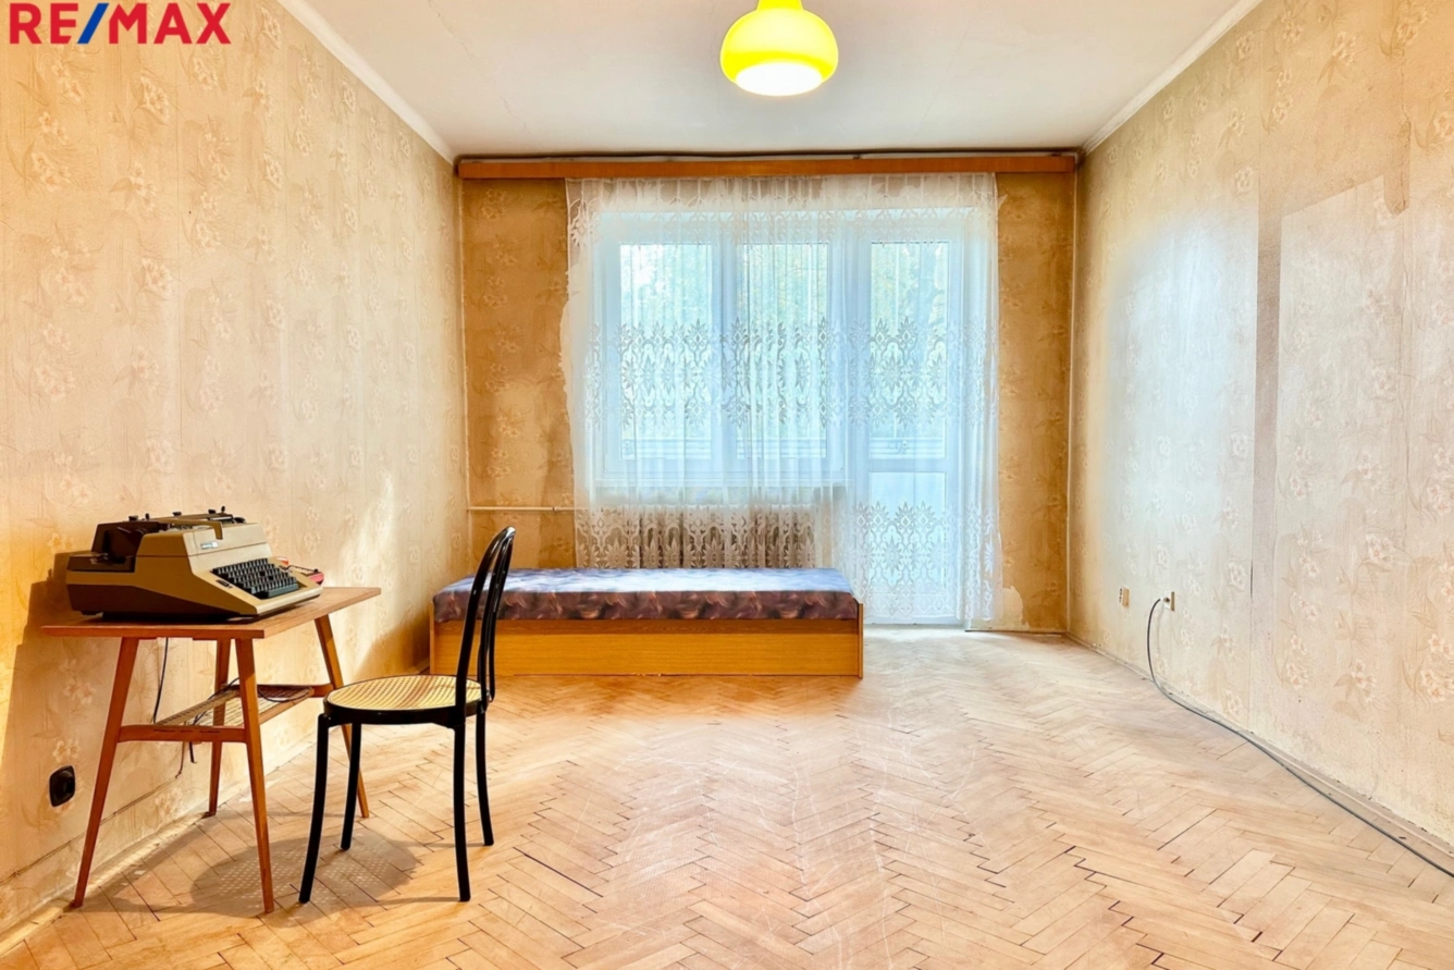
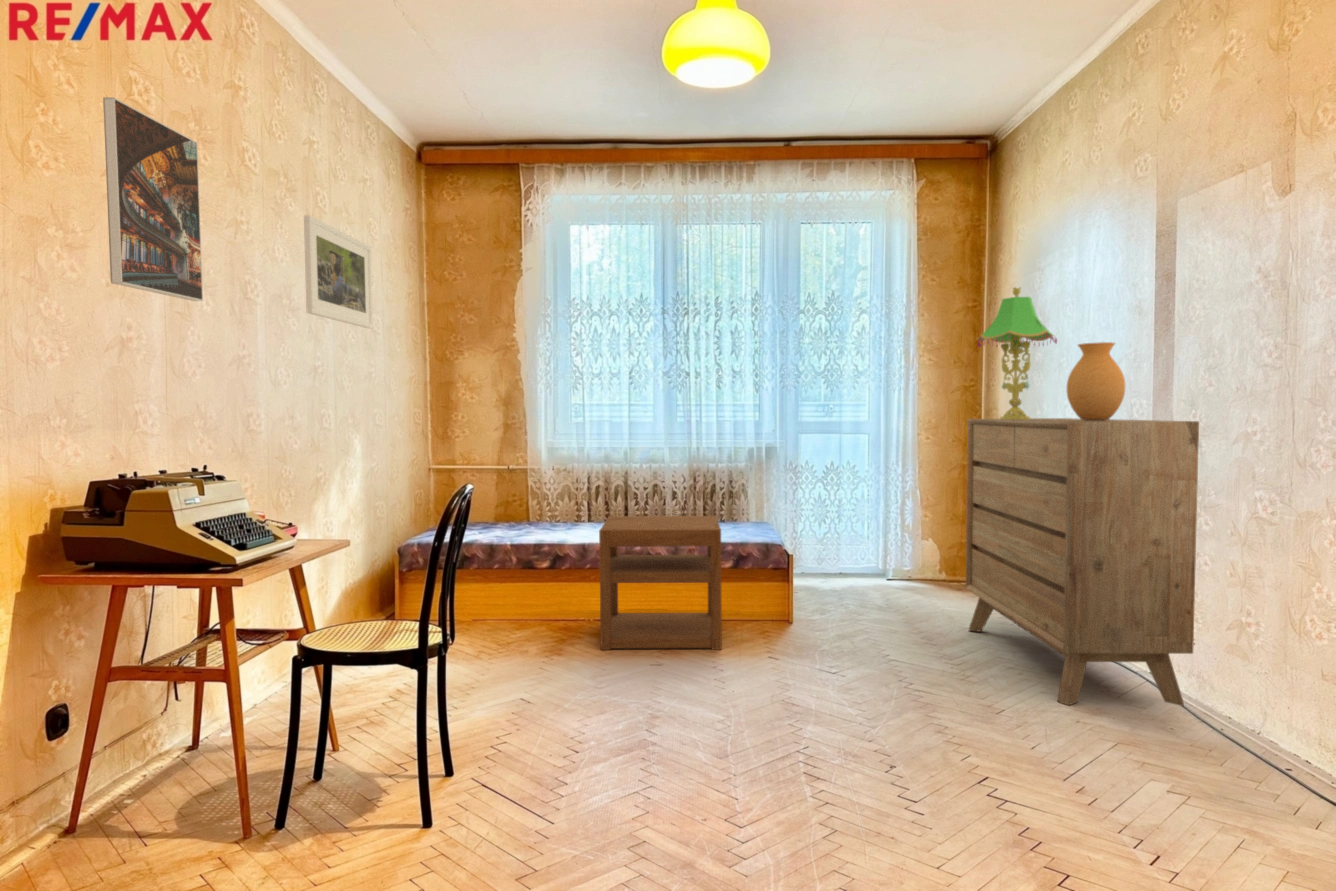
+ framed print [102,96,204,302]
+ dresser [965,417,1200,707]
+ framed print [303,214,374,330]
+ nightstand [598,515,723,651]
+ table lamp [976,286,1058,419]
+ vase [1066,341,1126,421]
